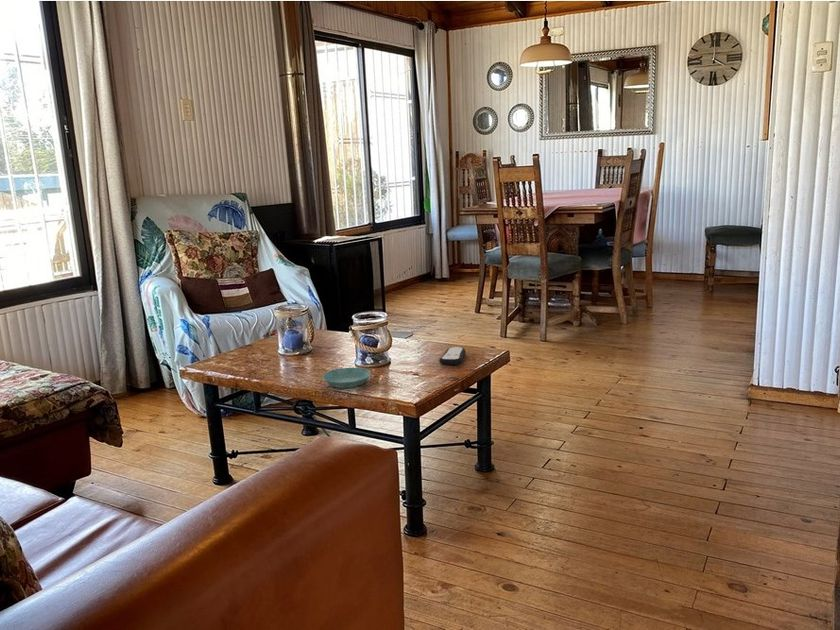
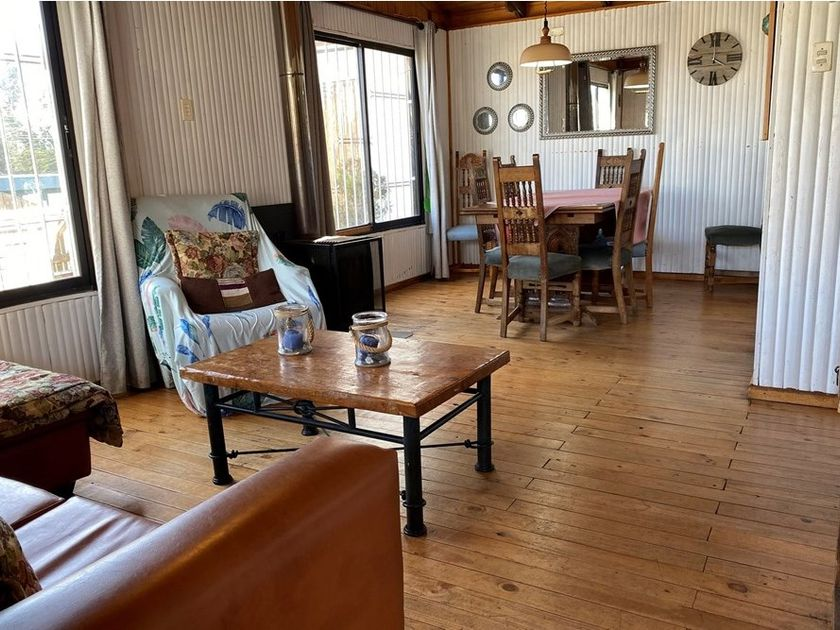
- remote control [438,346,467,366]
- saucer [322,367,372,389]
